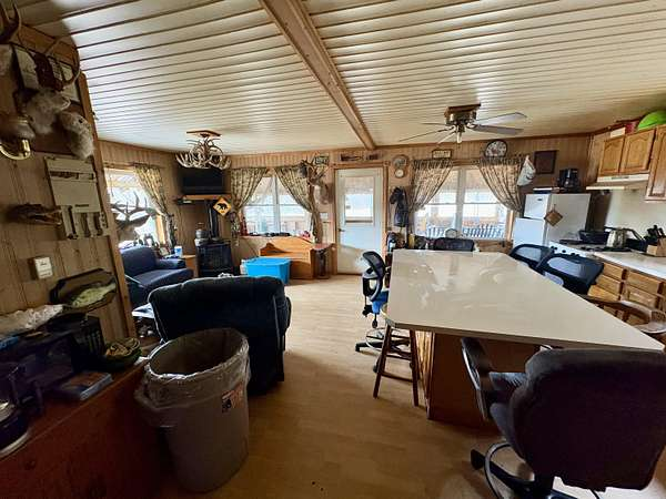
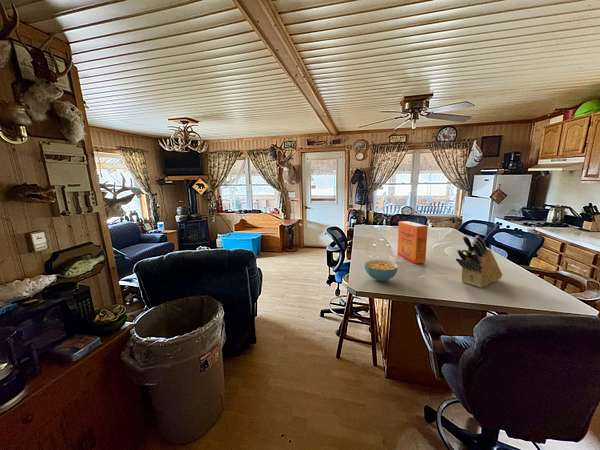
+ knife block [455,235,503,289]
+ cereal box [396,220,429,264]
+ cereal bowl [364,259,399,282]
